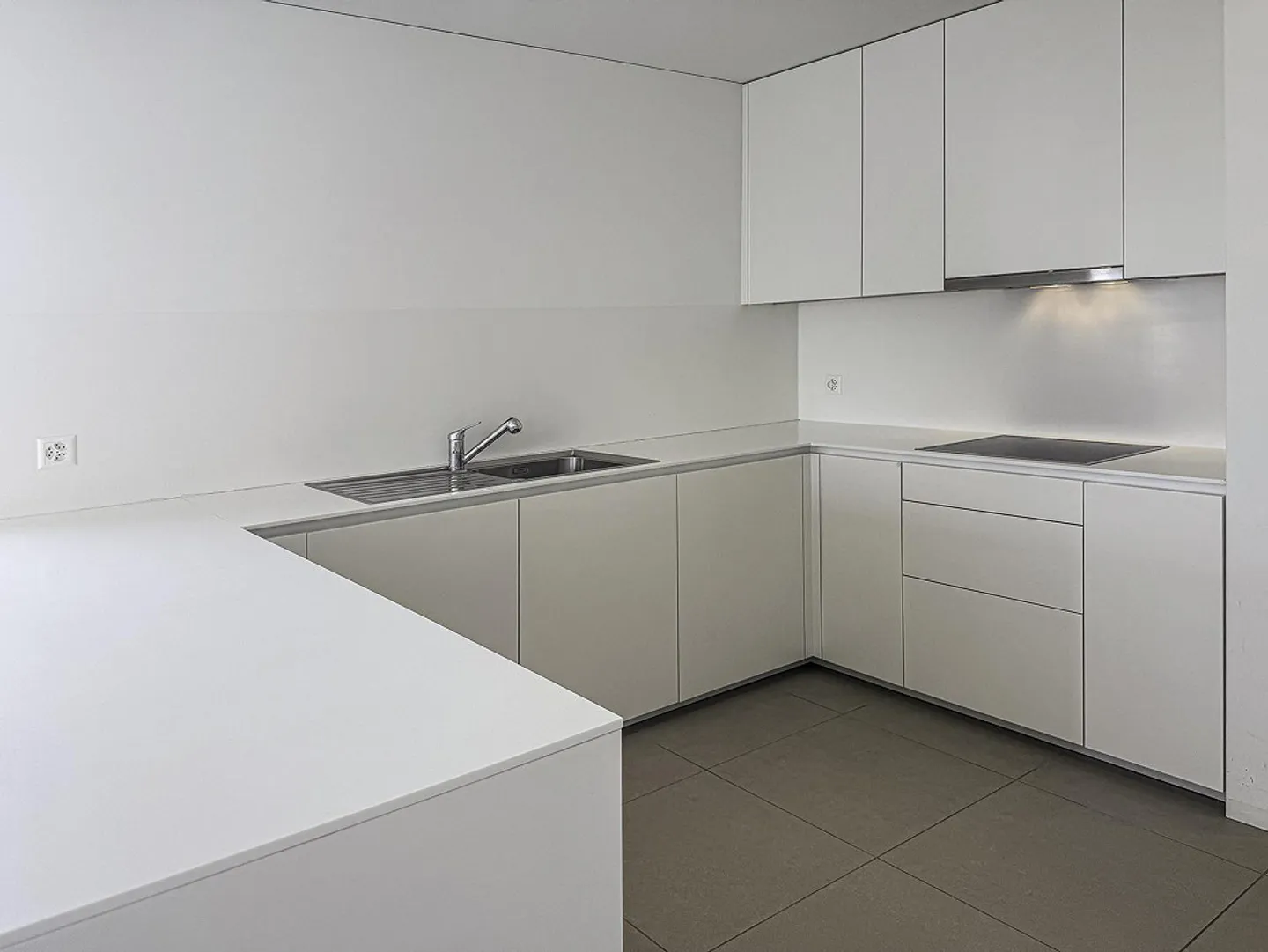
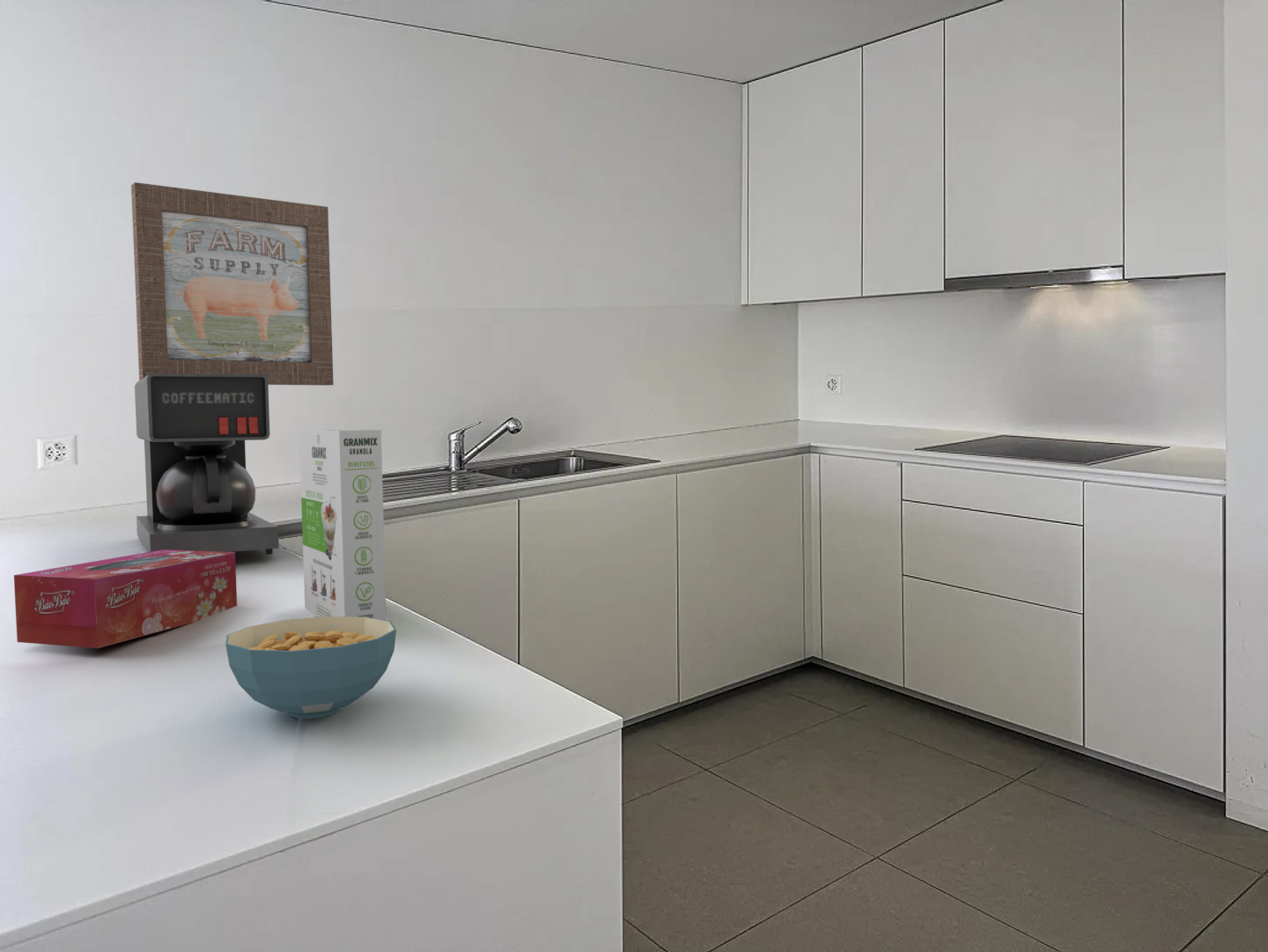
+ wall art [130,181,335,387]
+ coffee maker [134,373,280,556]
+ cereal box [299,429,387,621]
+ cereal bowl [225,616,397,720]
+ tissue box [13,550,238,649]
